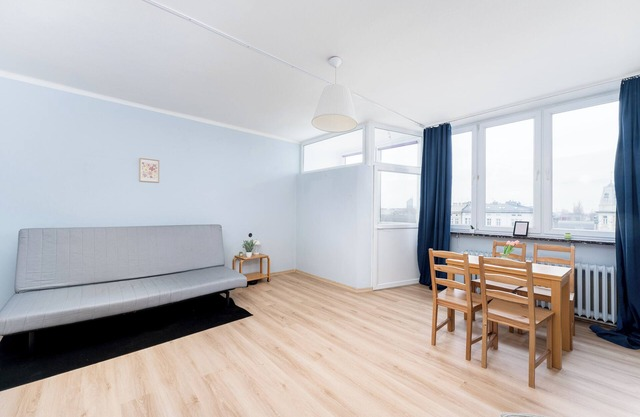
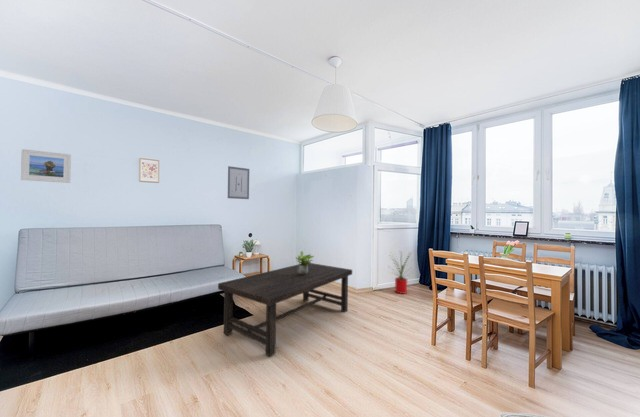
+ house plant [386,249,418,295]
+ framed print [20,148,72,184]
+ coffee table [217,262,353,357]
+ potted plant [294,250,315,275]
+ wall art [227,165,250,200]
